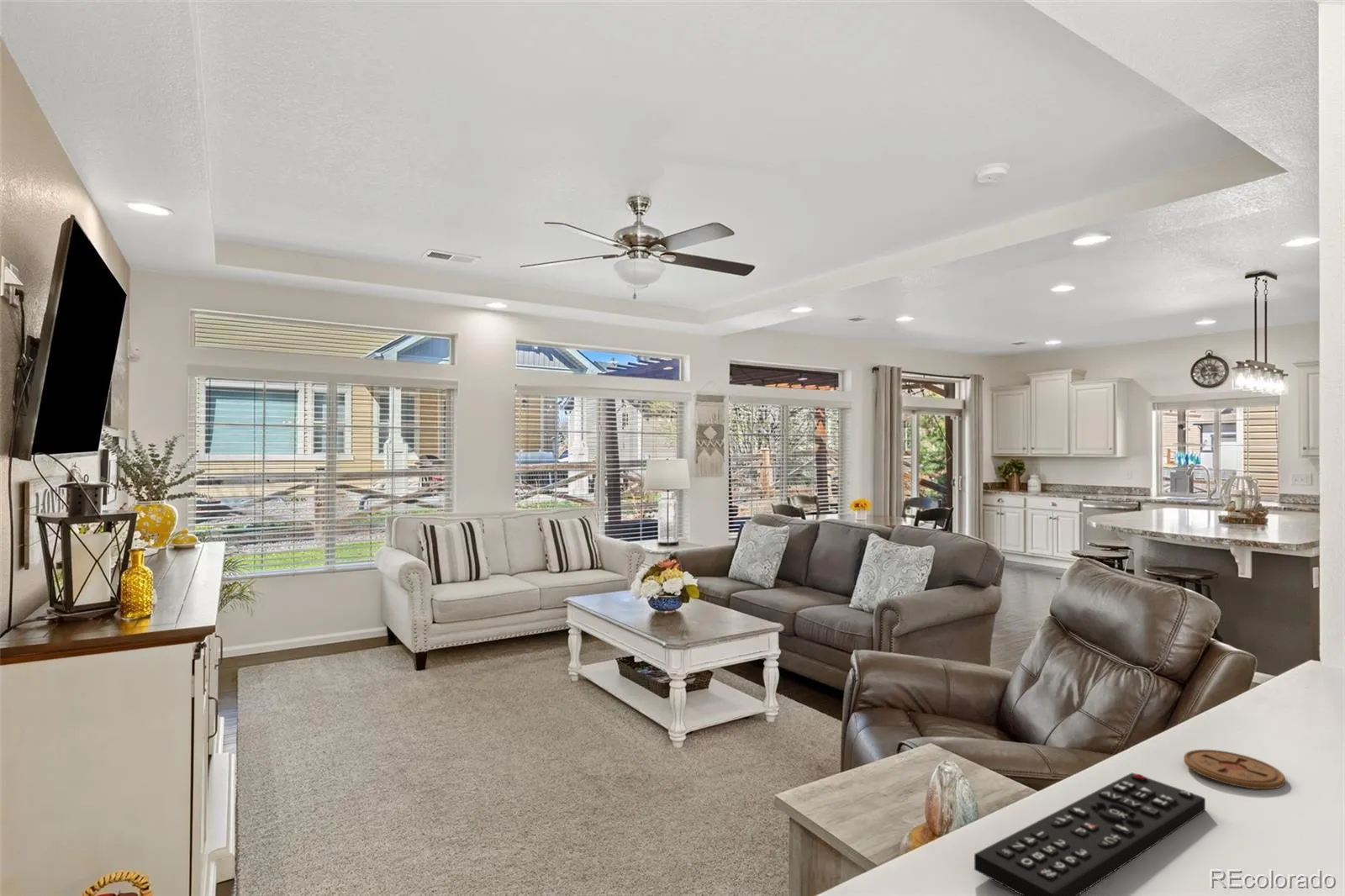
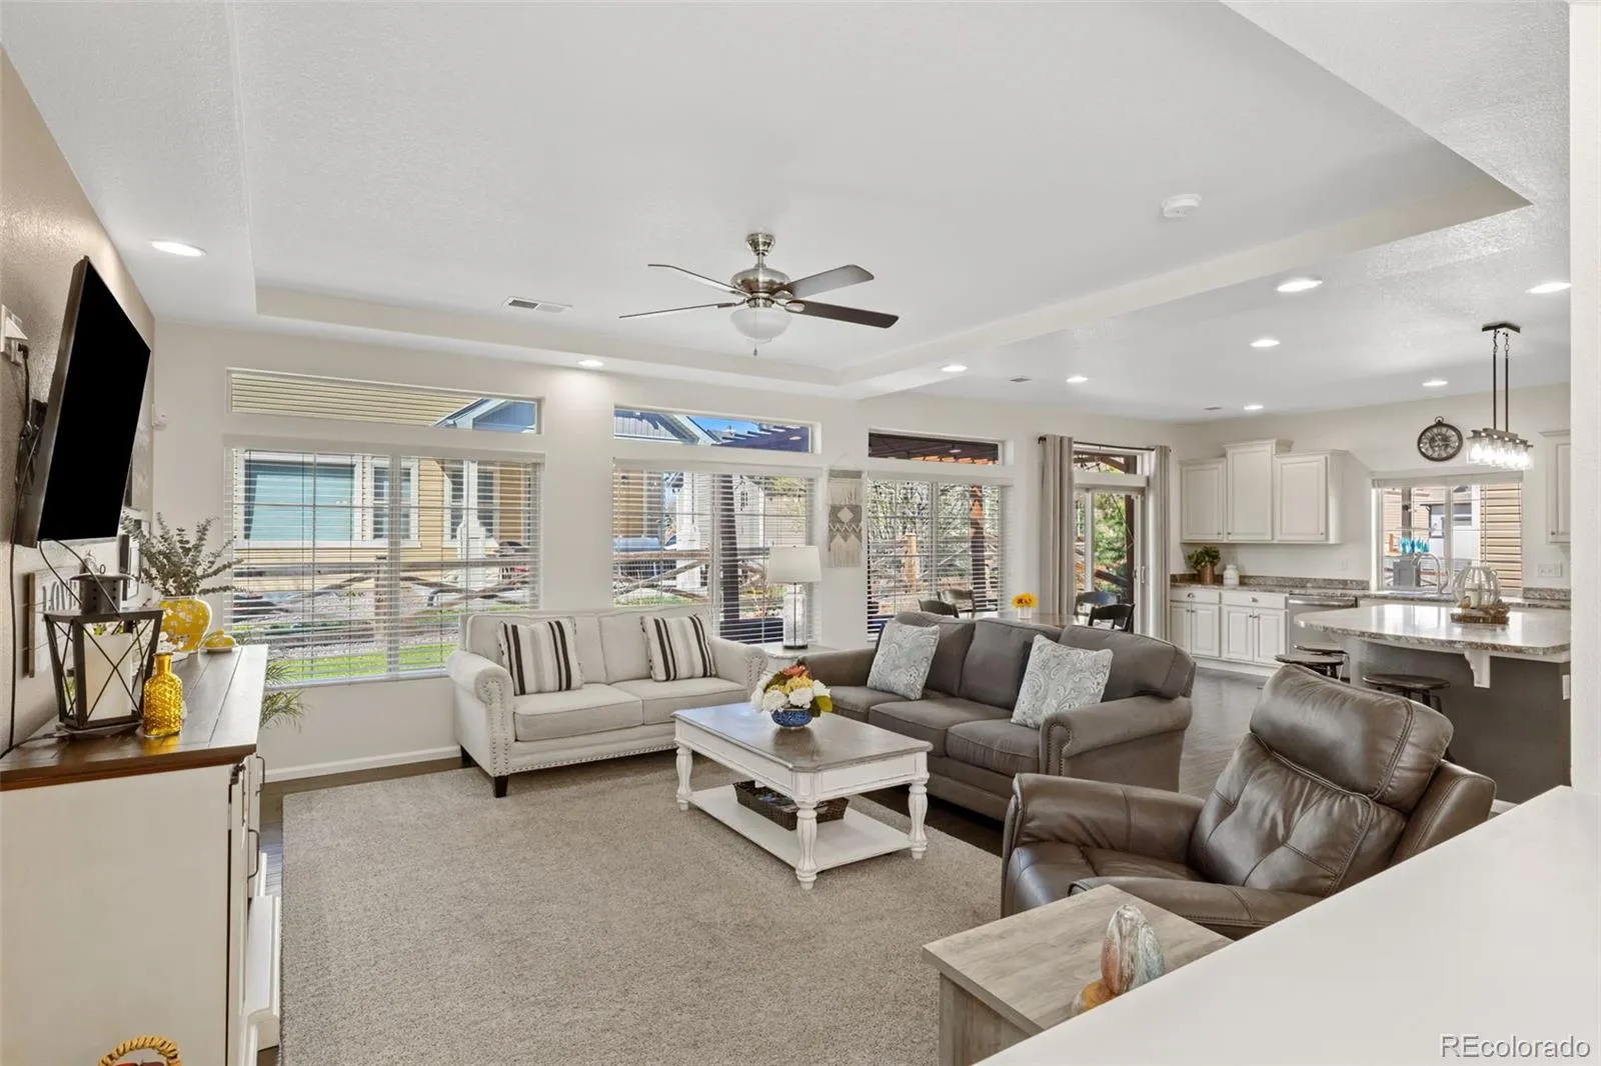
- remote control [973,772,1206,896]
- coaster [1183,749,1286,790]
